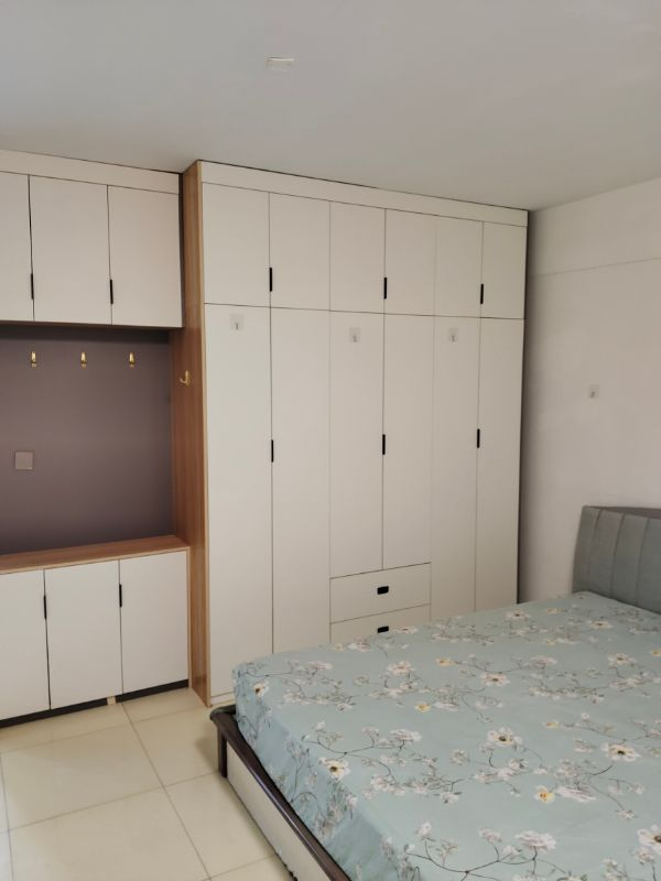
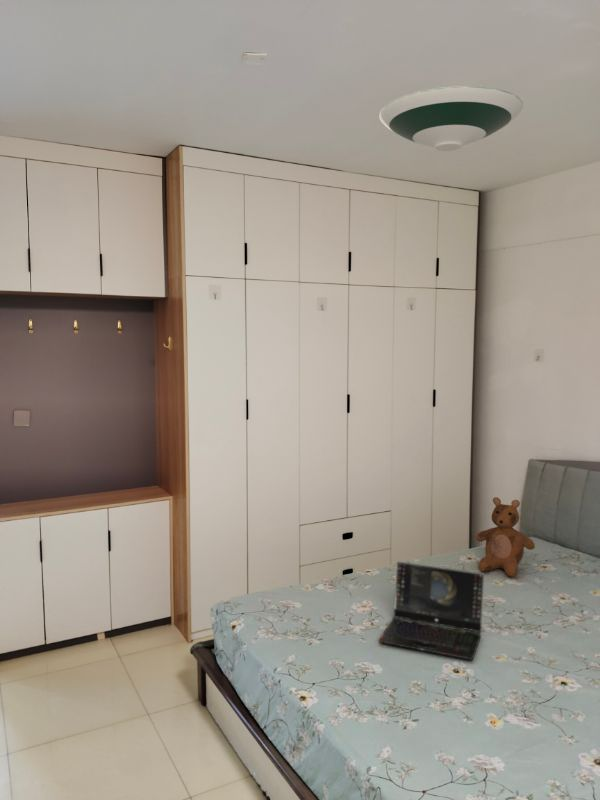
+ teddy bear [475,496,536,578]
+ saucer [378,85,524,152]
+ laptop computer [377,560,485,661]
